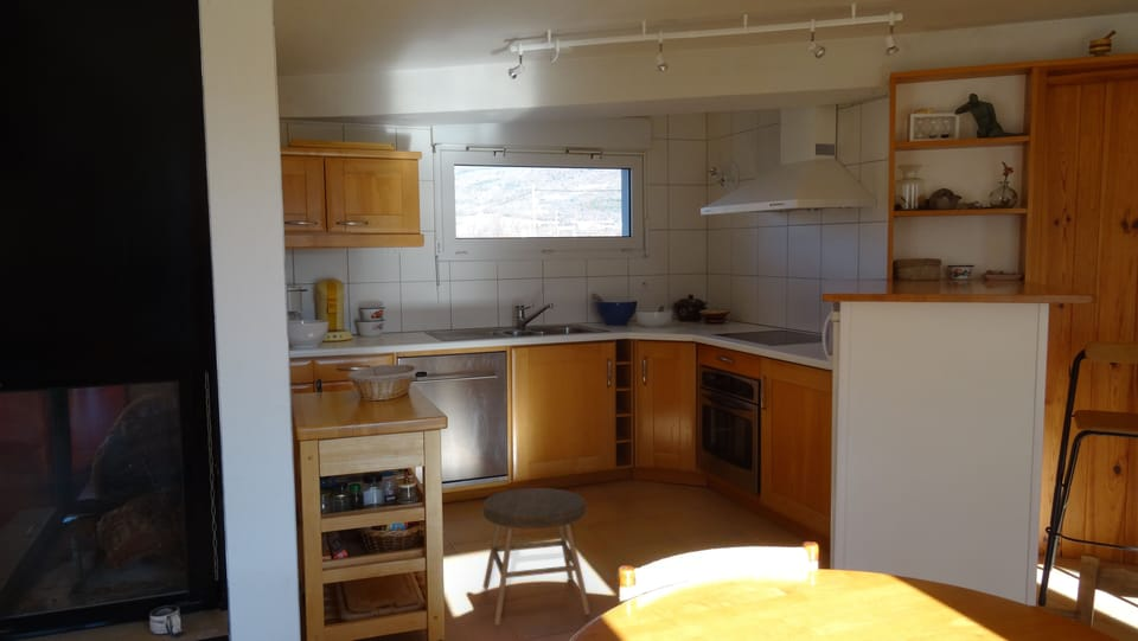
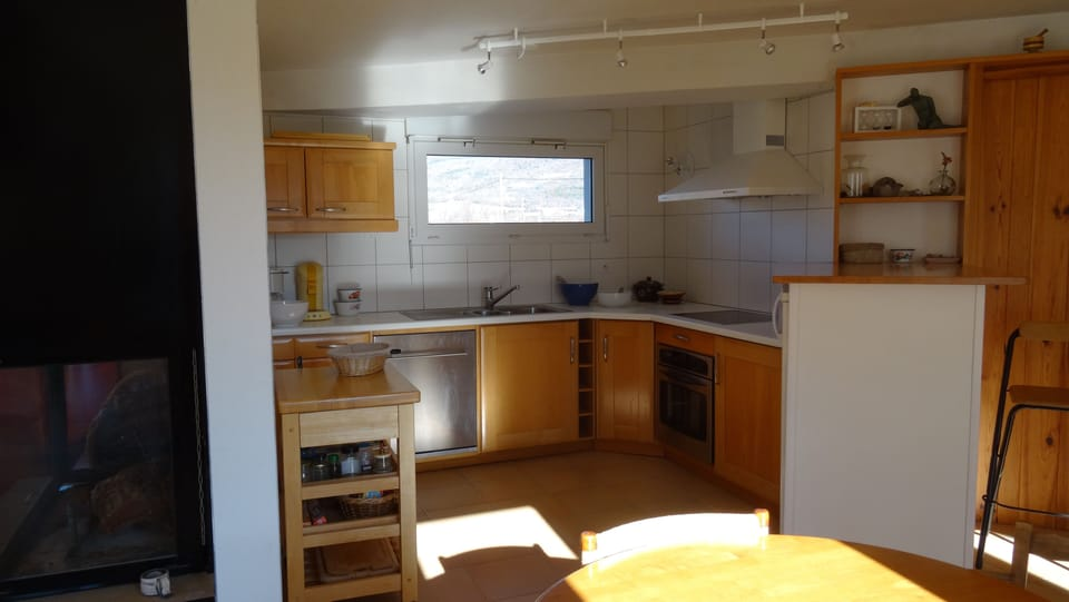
- stool [482,487,592,627]
